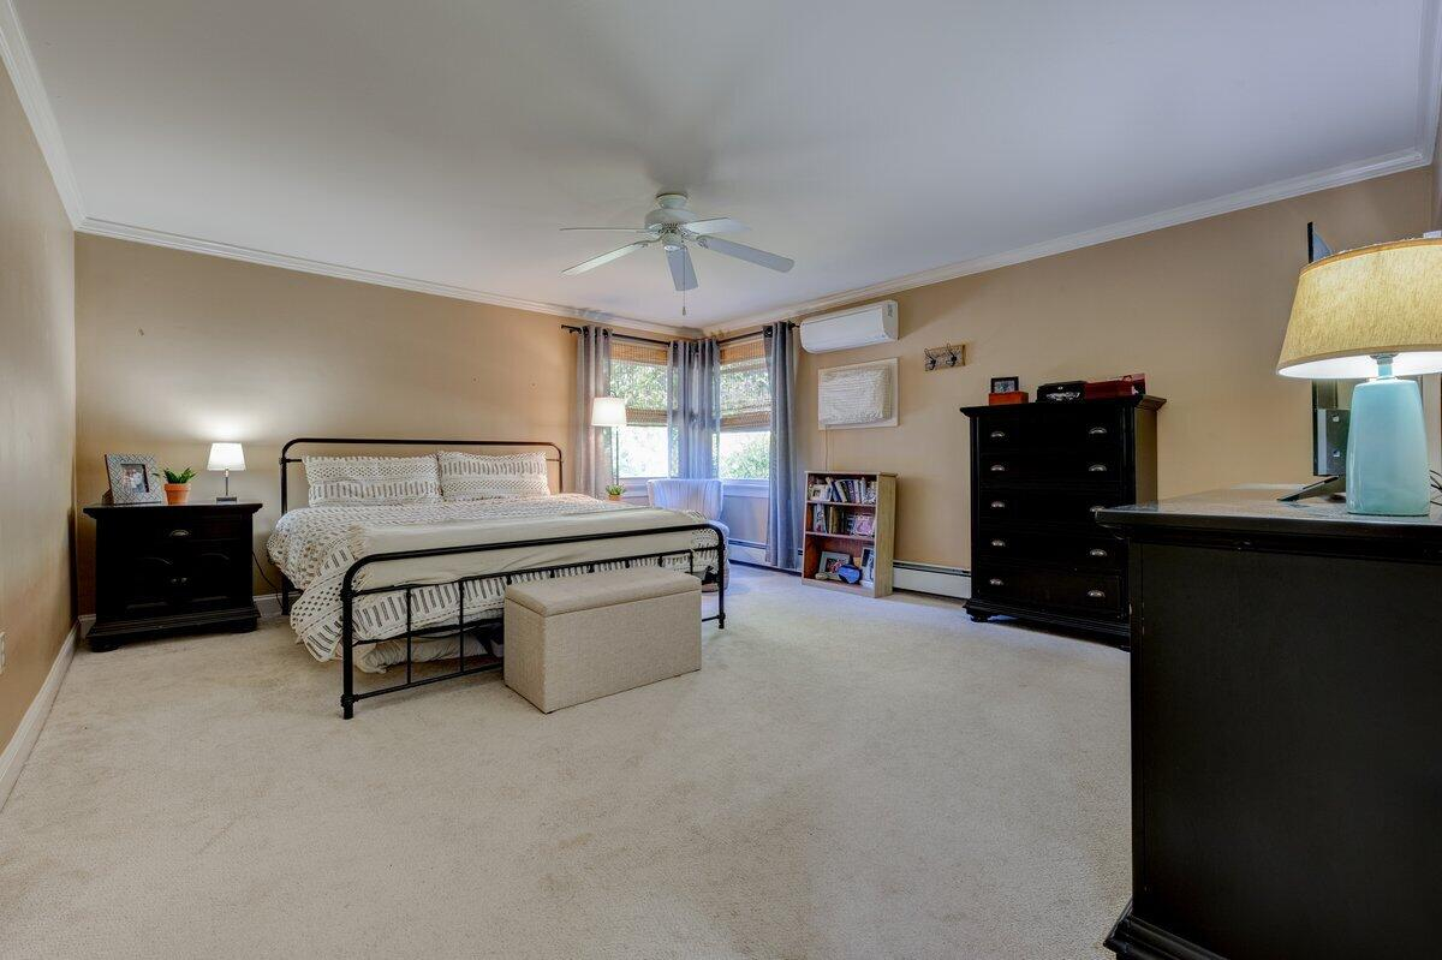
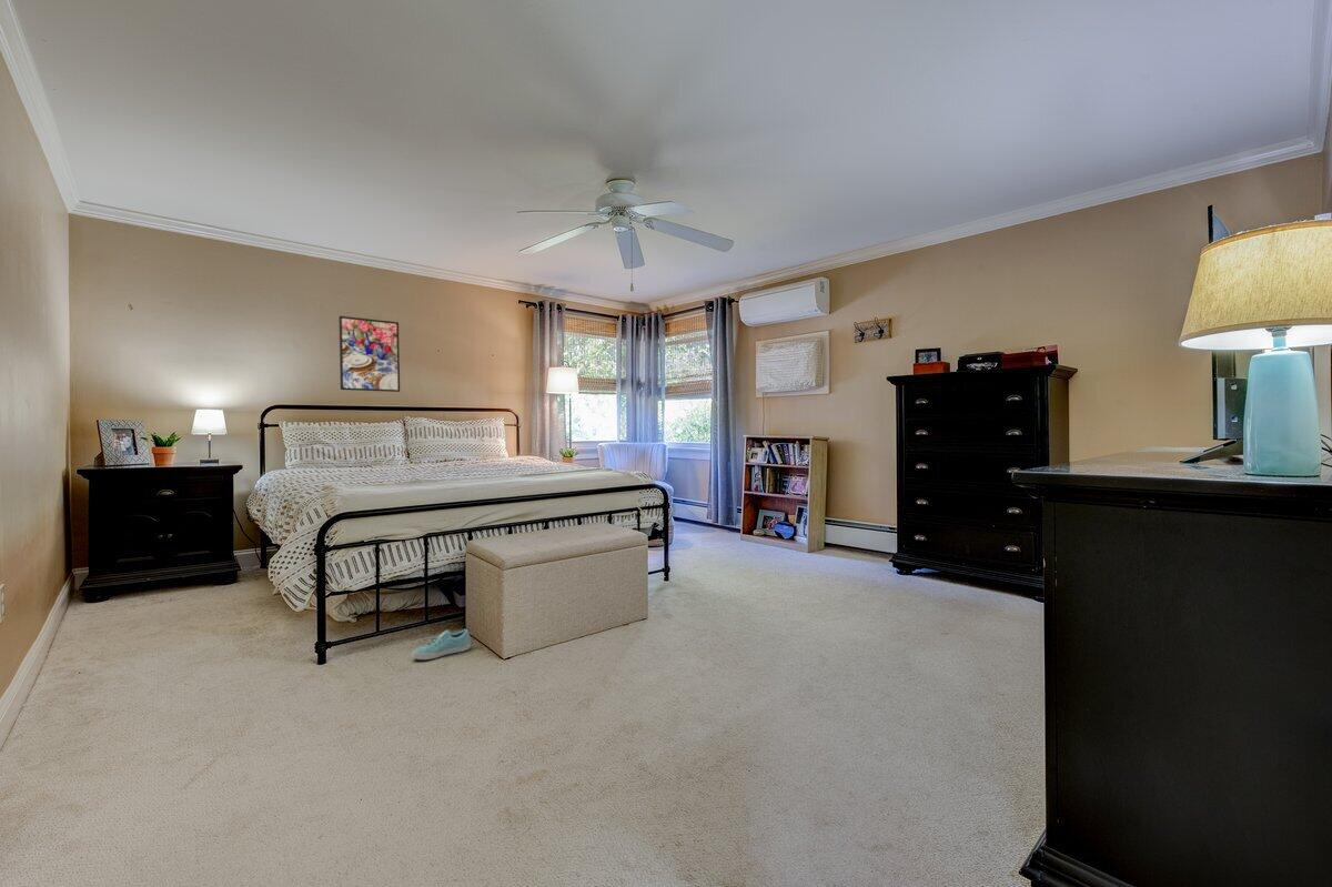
+ sneaker [411,628,472,661]
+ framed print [337,315,401,393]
